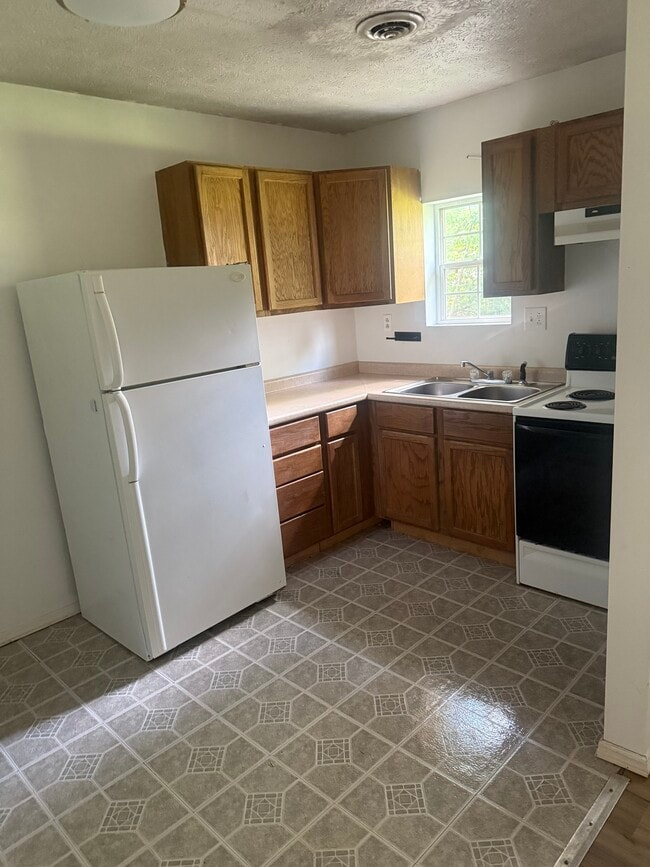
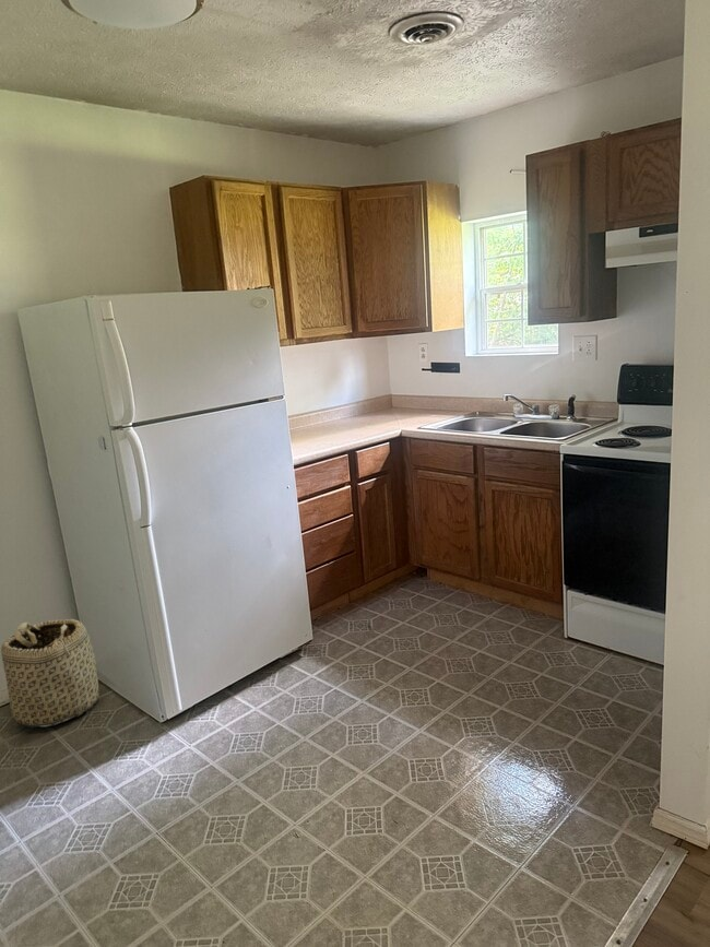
+ basket [0,618,100,729]
